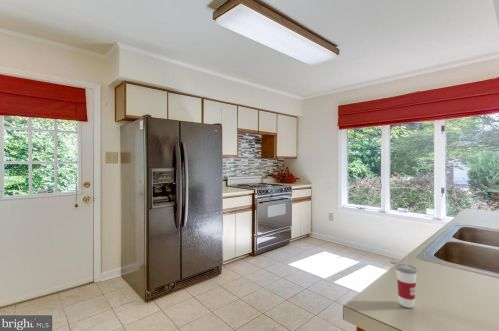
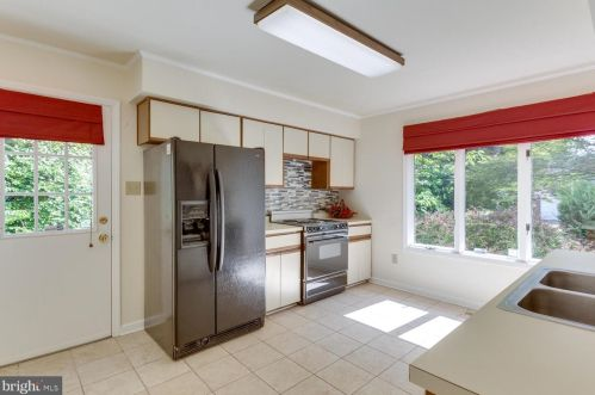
- cup [395,255,418,309]
